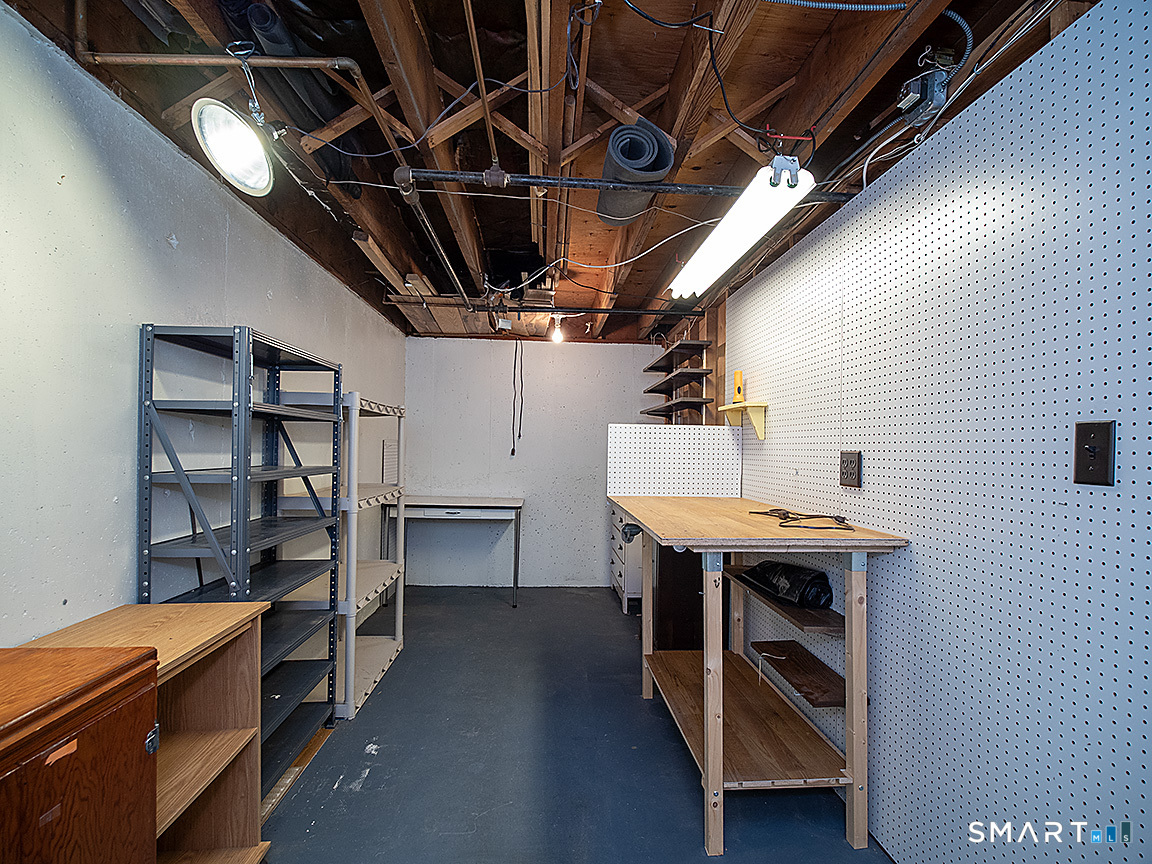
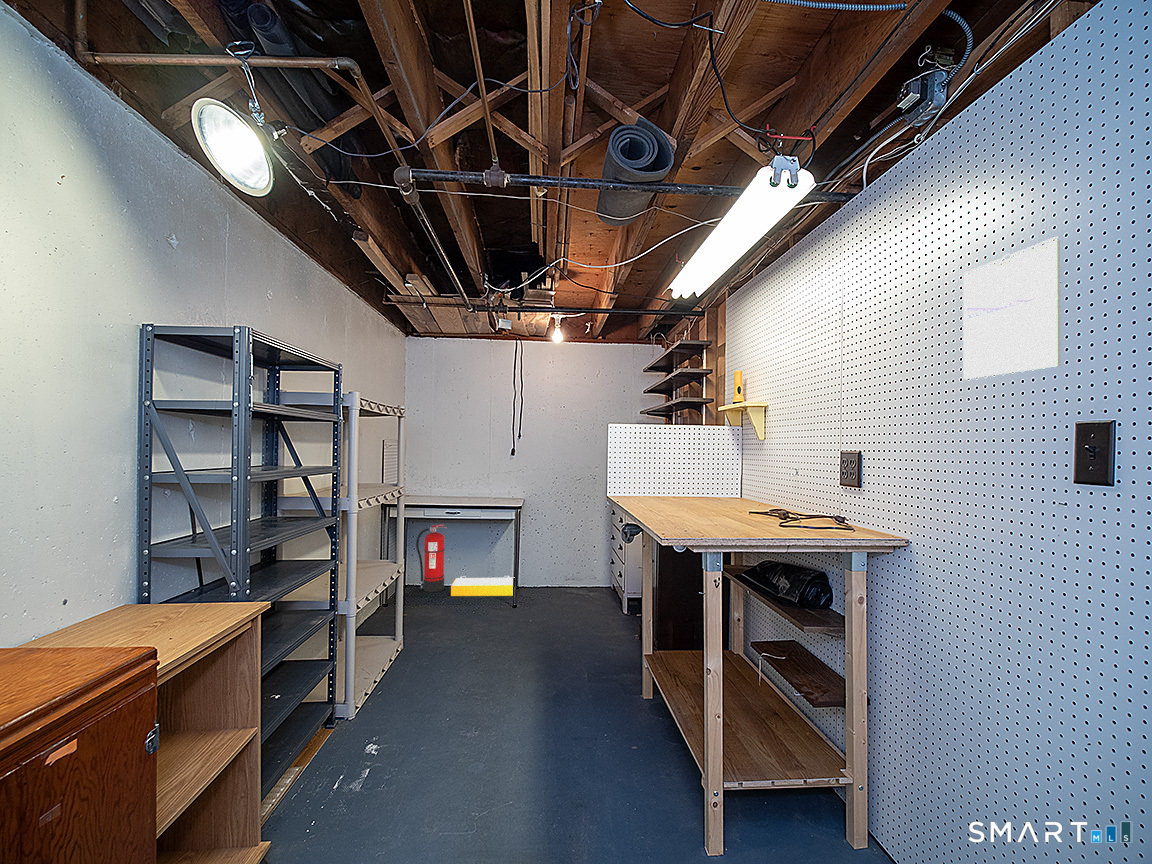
+ storage bin [450,575,514,597]
+ calendar [962,236,1061,380]
+ fire extinguisher [415,523,447,593]
